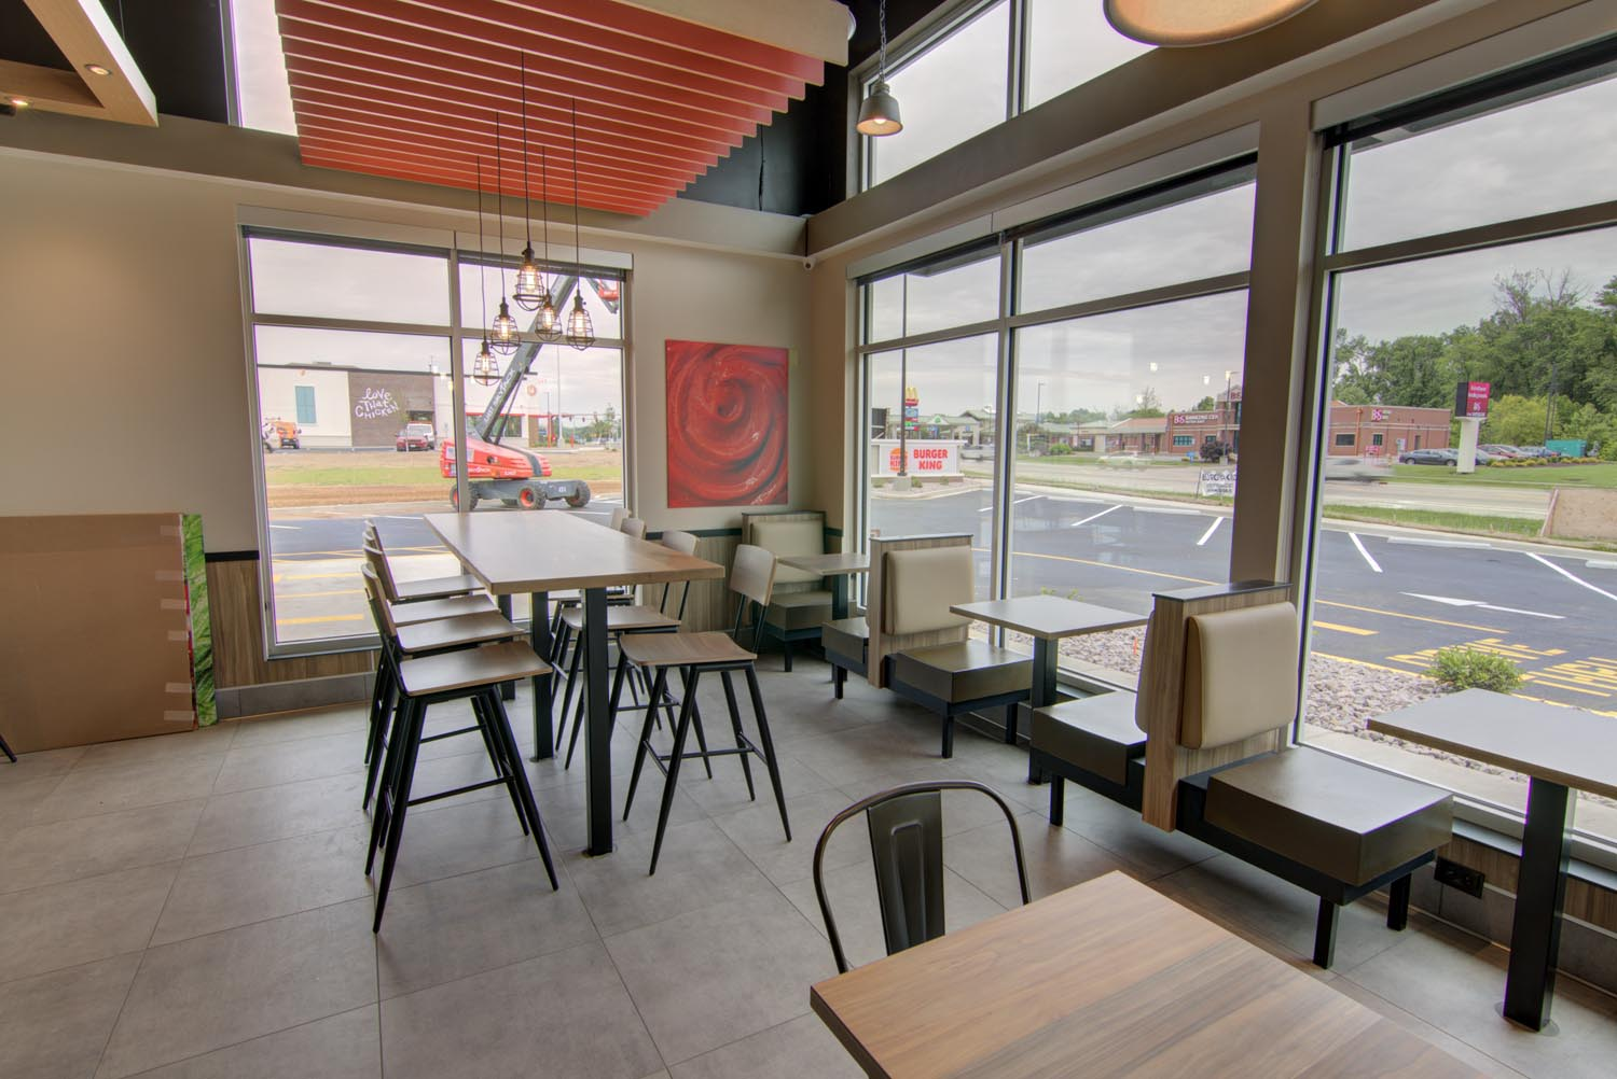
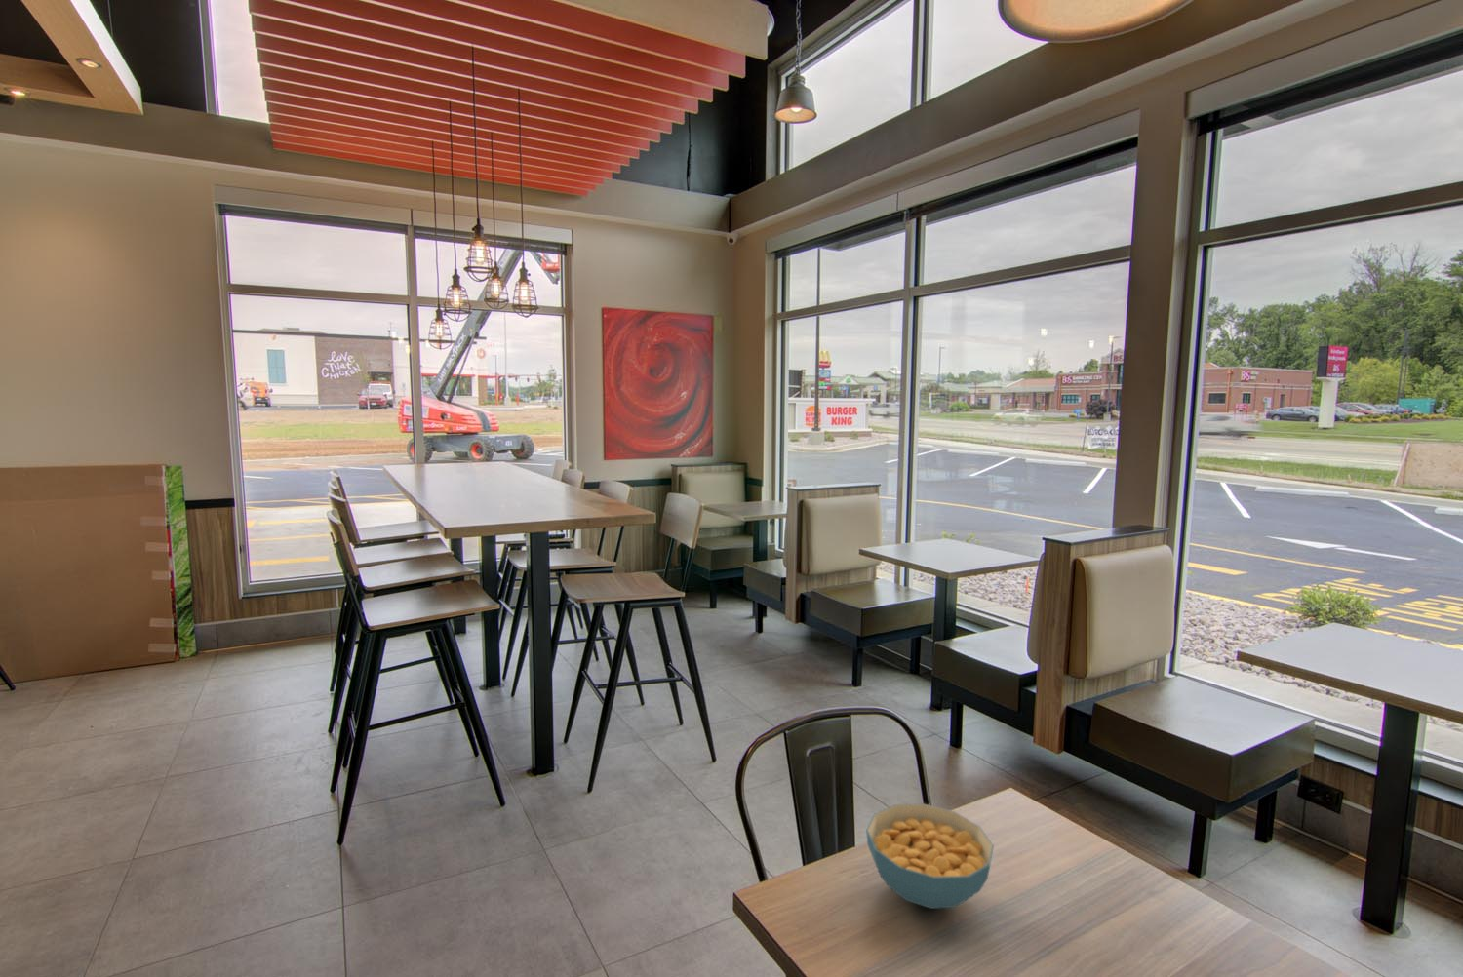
+ cereal bowl [866,803,995,909]
